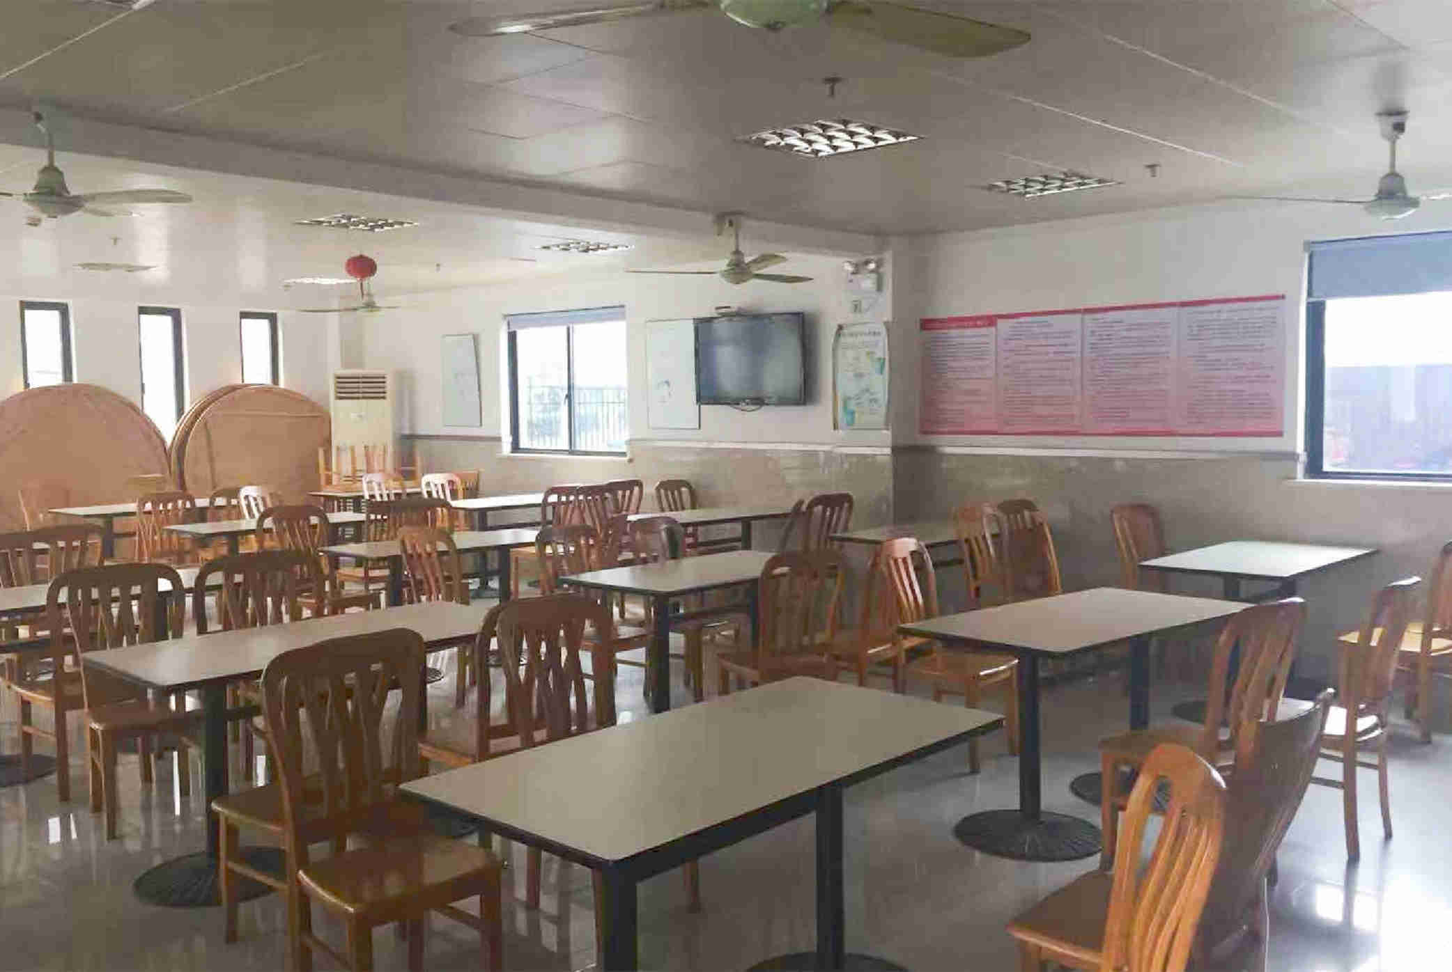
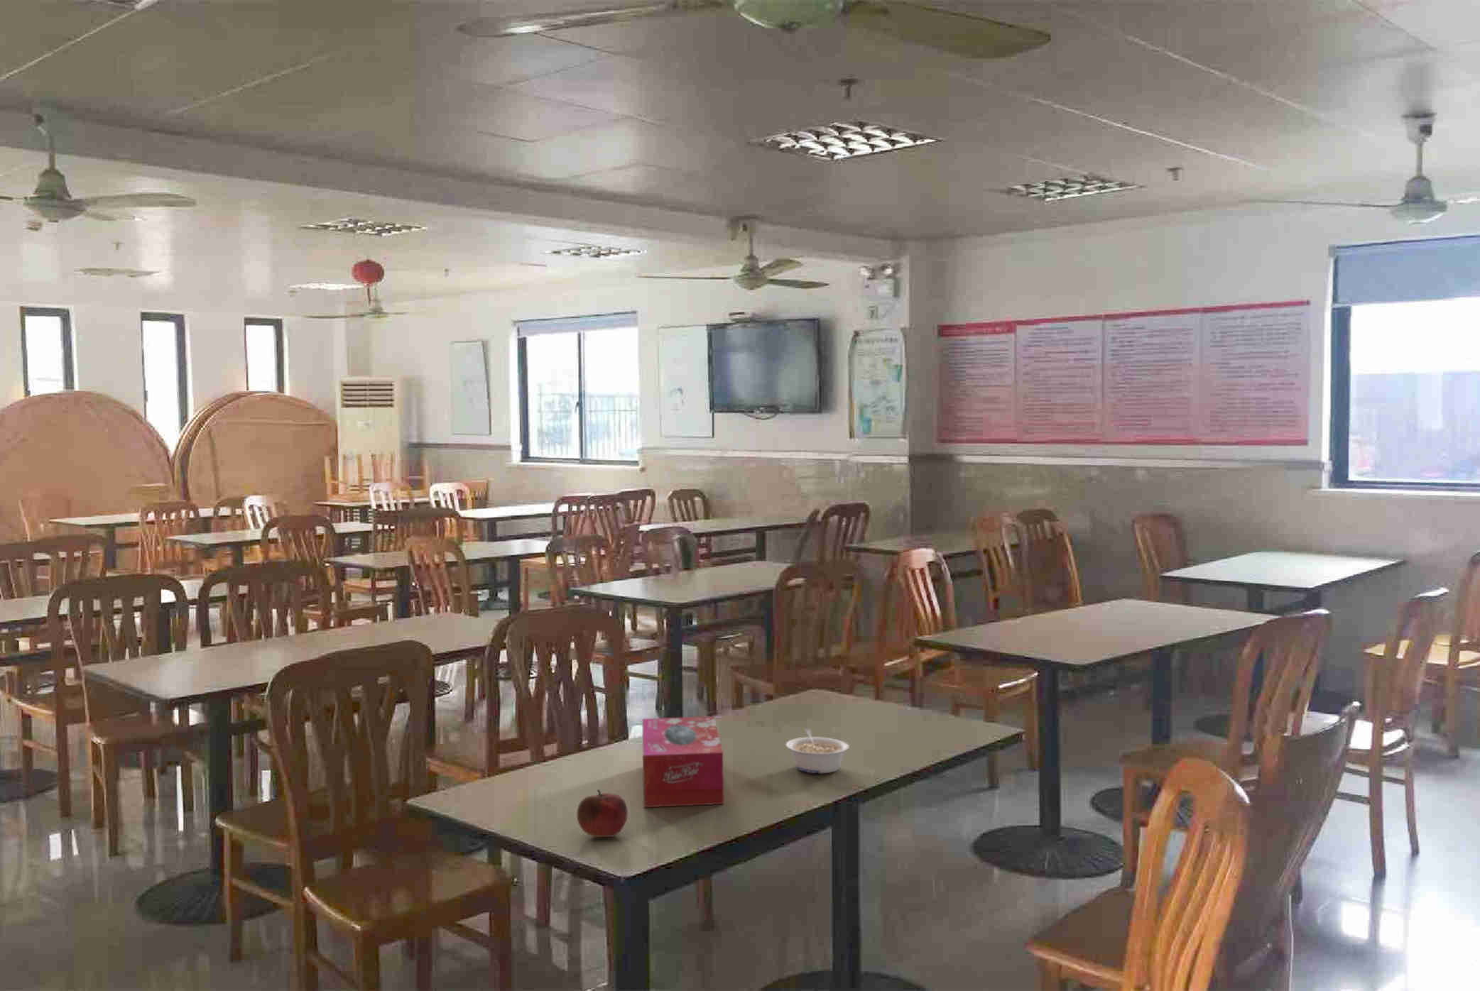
+ tissue box [642,716,725,807]
+ legume [785,729,850,774]
+ fruit [576,789,628,837]
